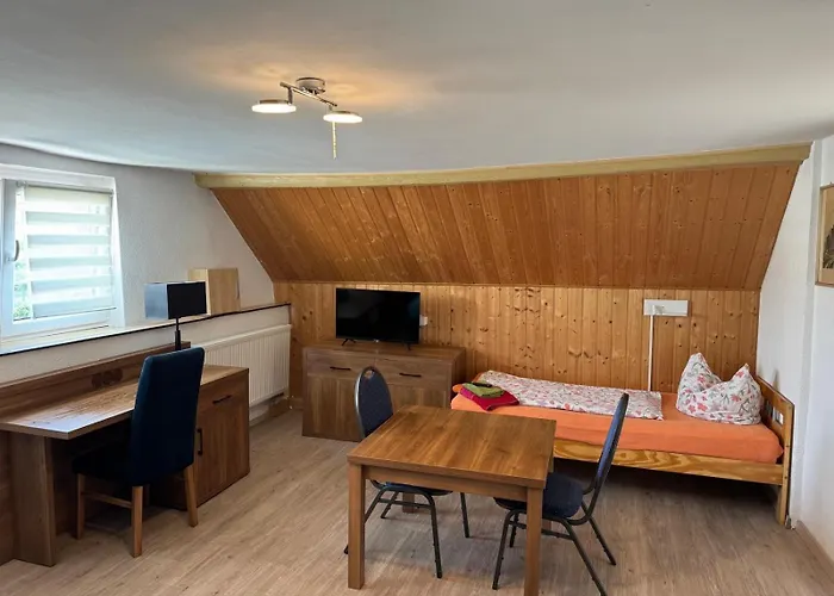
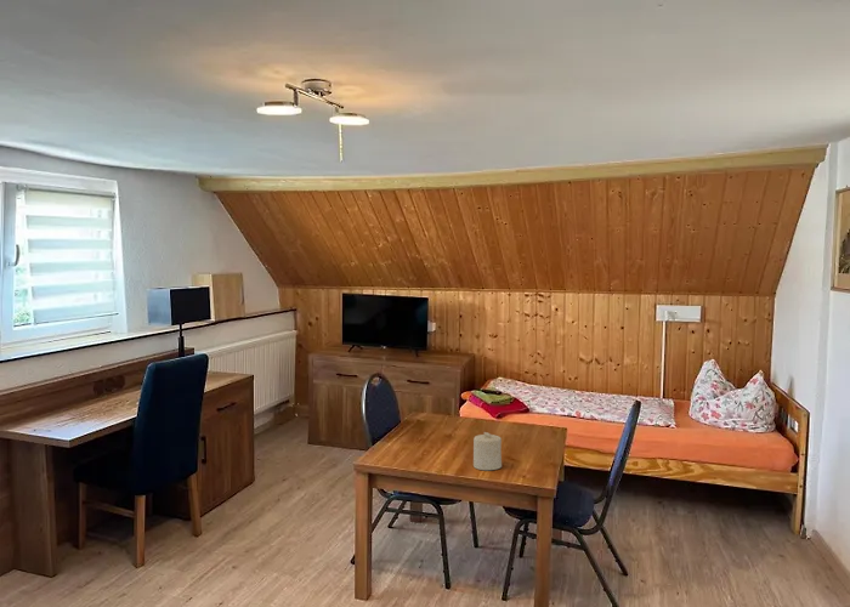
+ candle [472,431,503,471]
